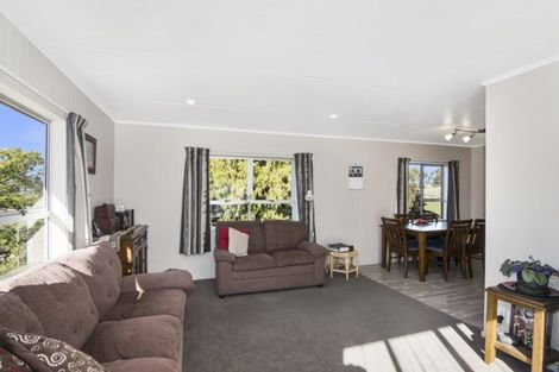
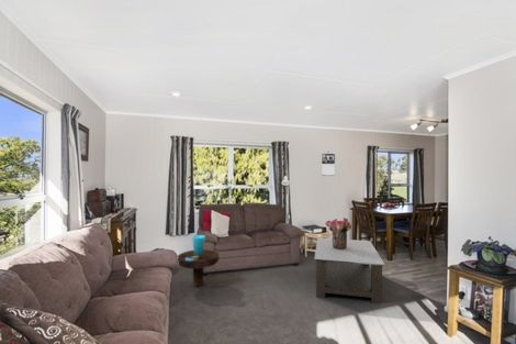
+ side table [177,234,221,288]
+ bouquet [324,217,354,249]
+ coffee table [313,236,385,304]
